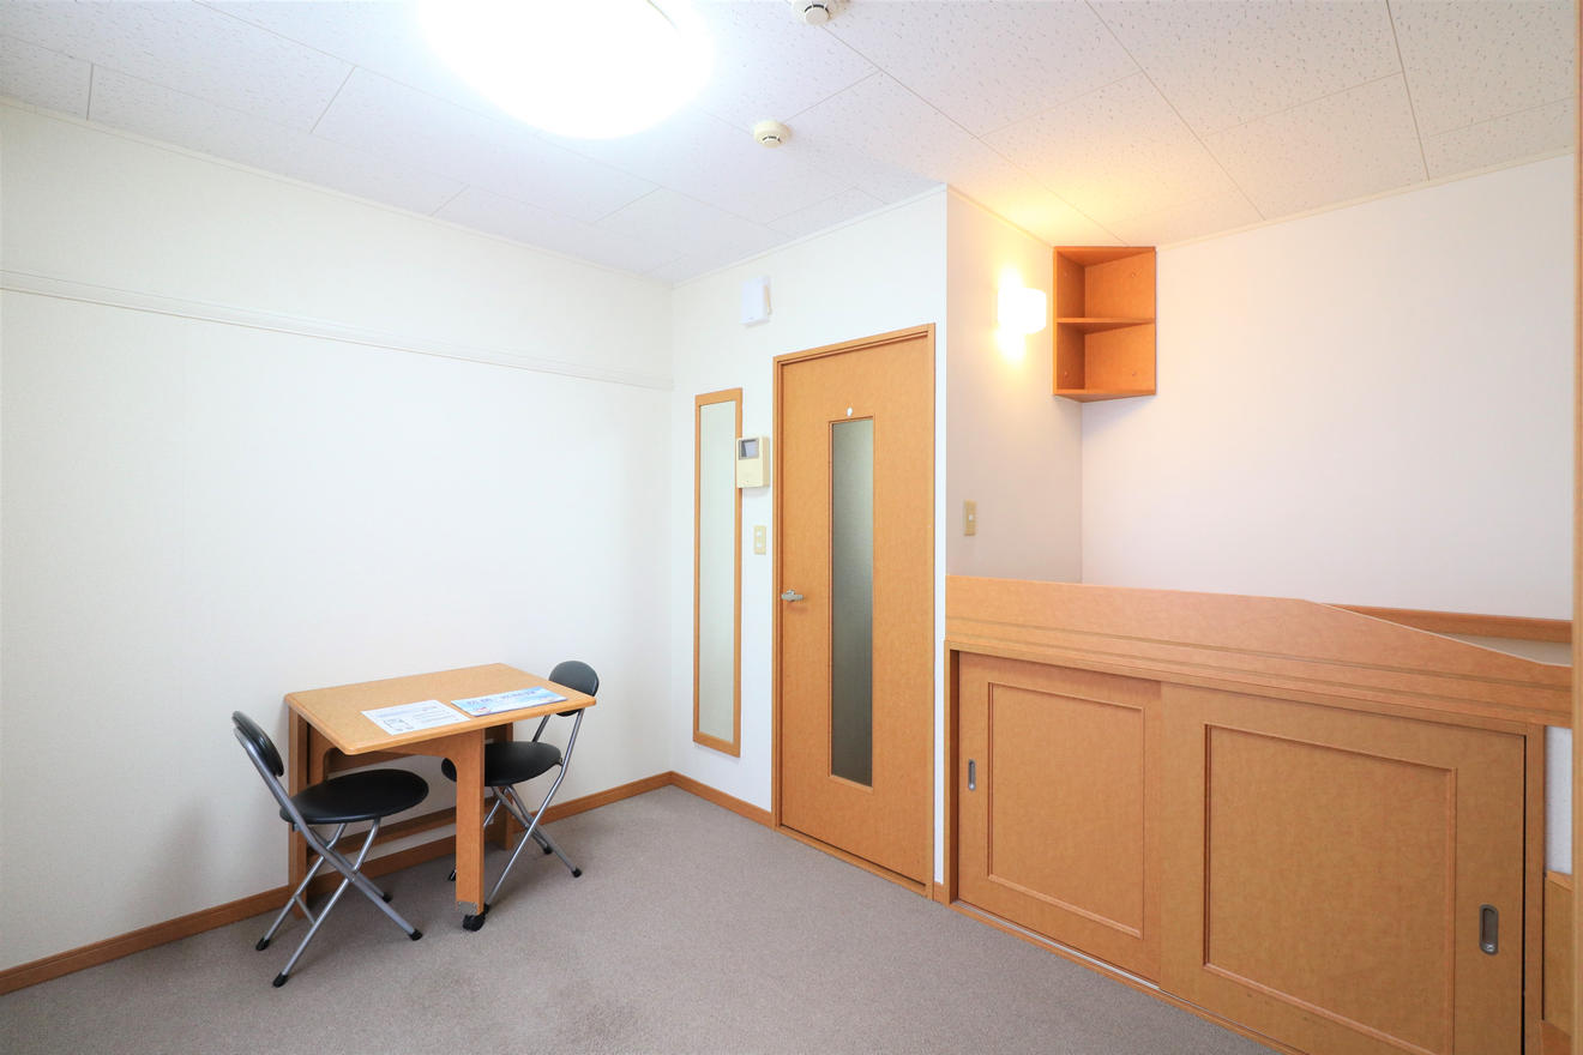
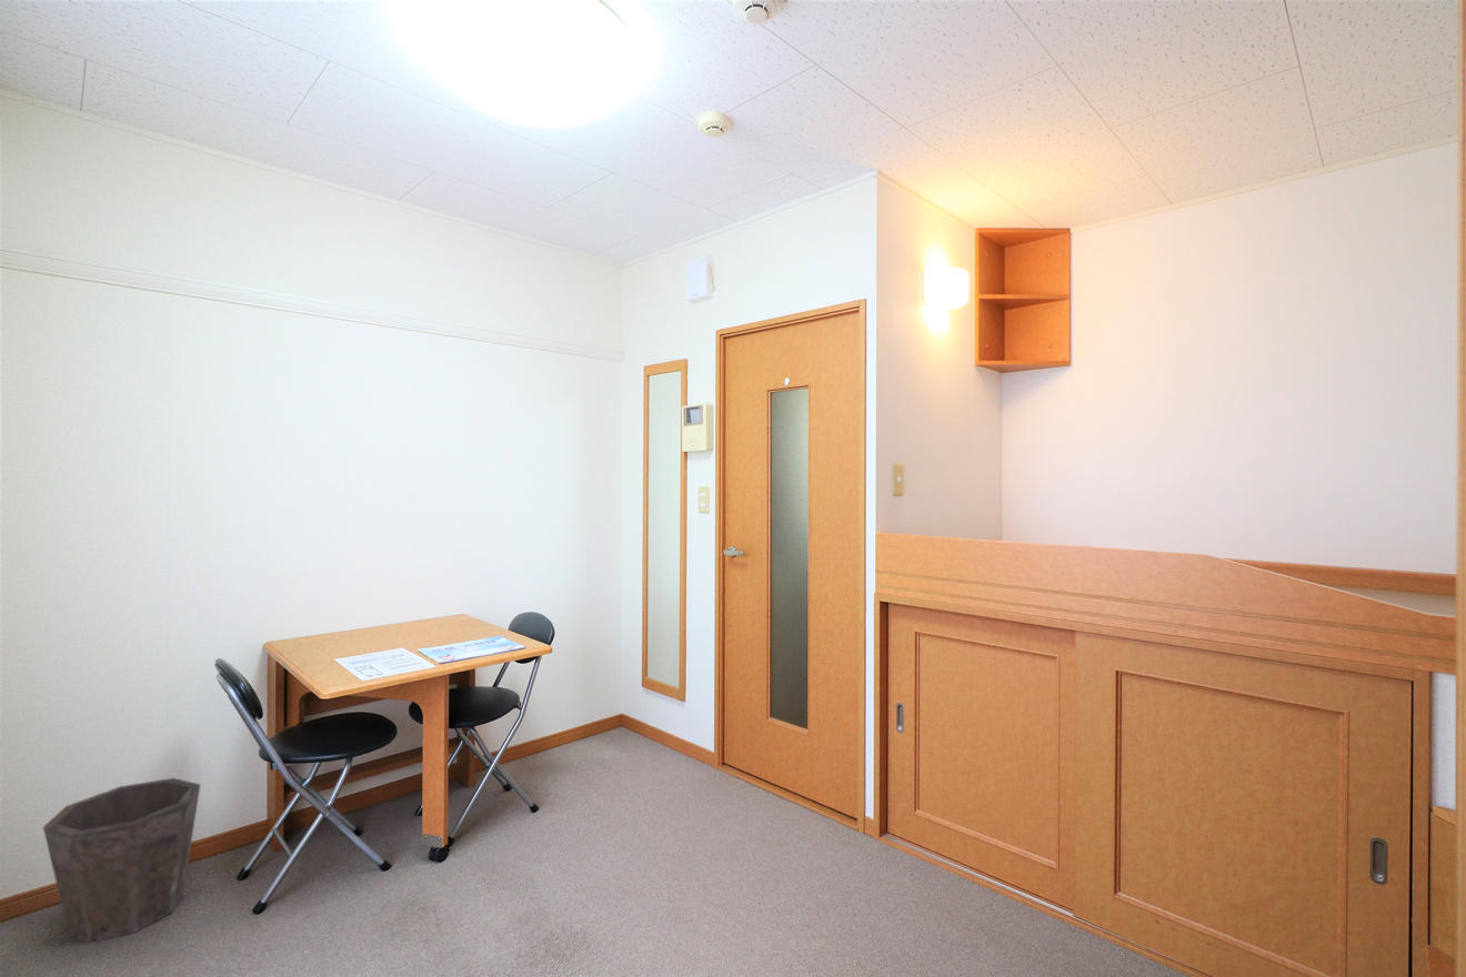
+ waste bin [42,777,201,944]
